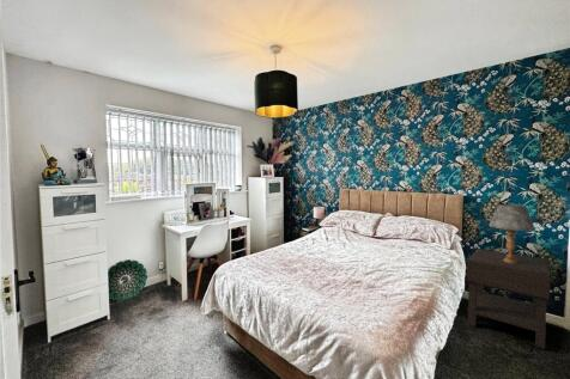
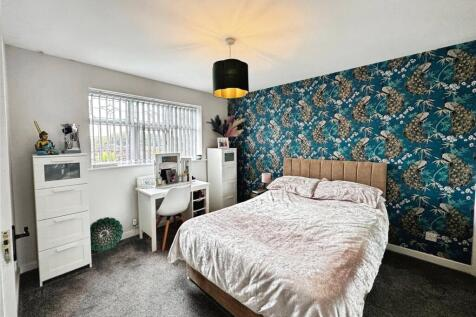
- table lamp [487,203,536,263]
- nightstand [466,247,551,350]
